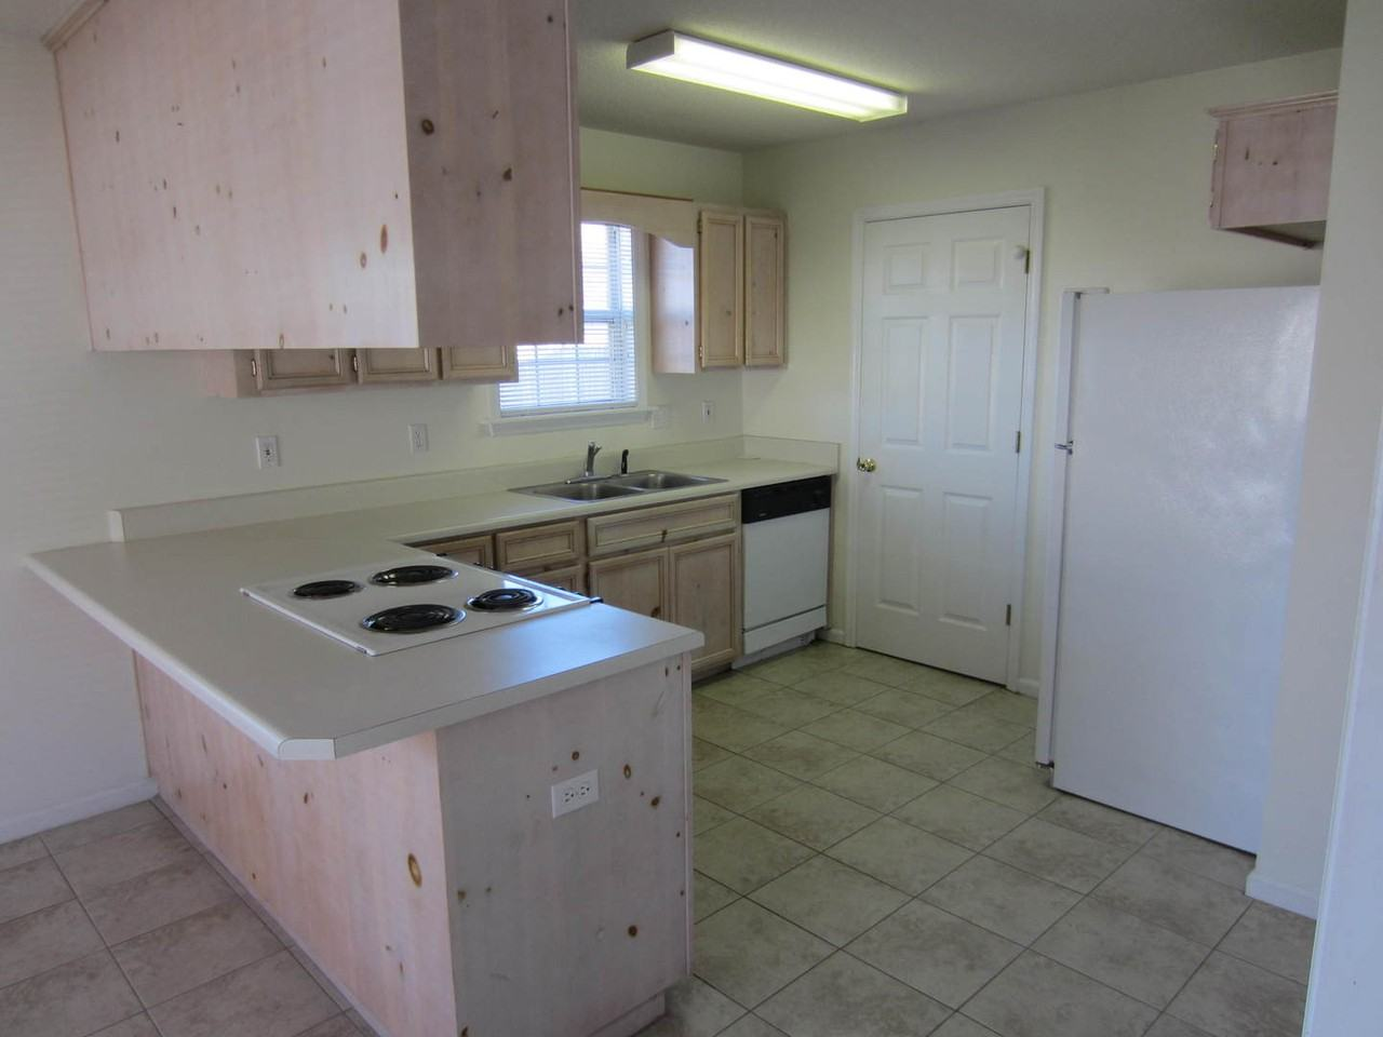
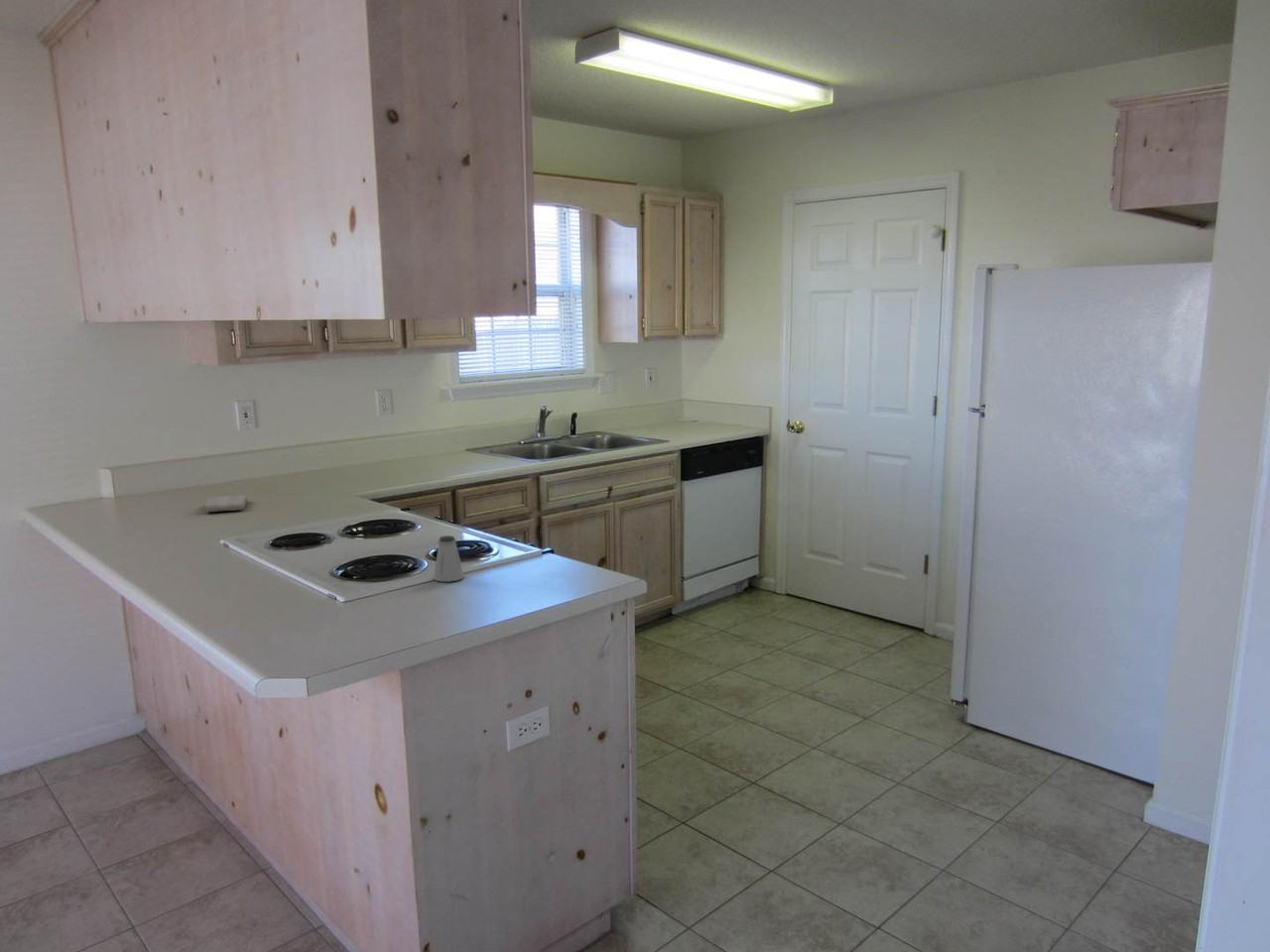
+ washcloth [204,494,249,513]
+ saltshaker [433,535,465,583]
